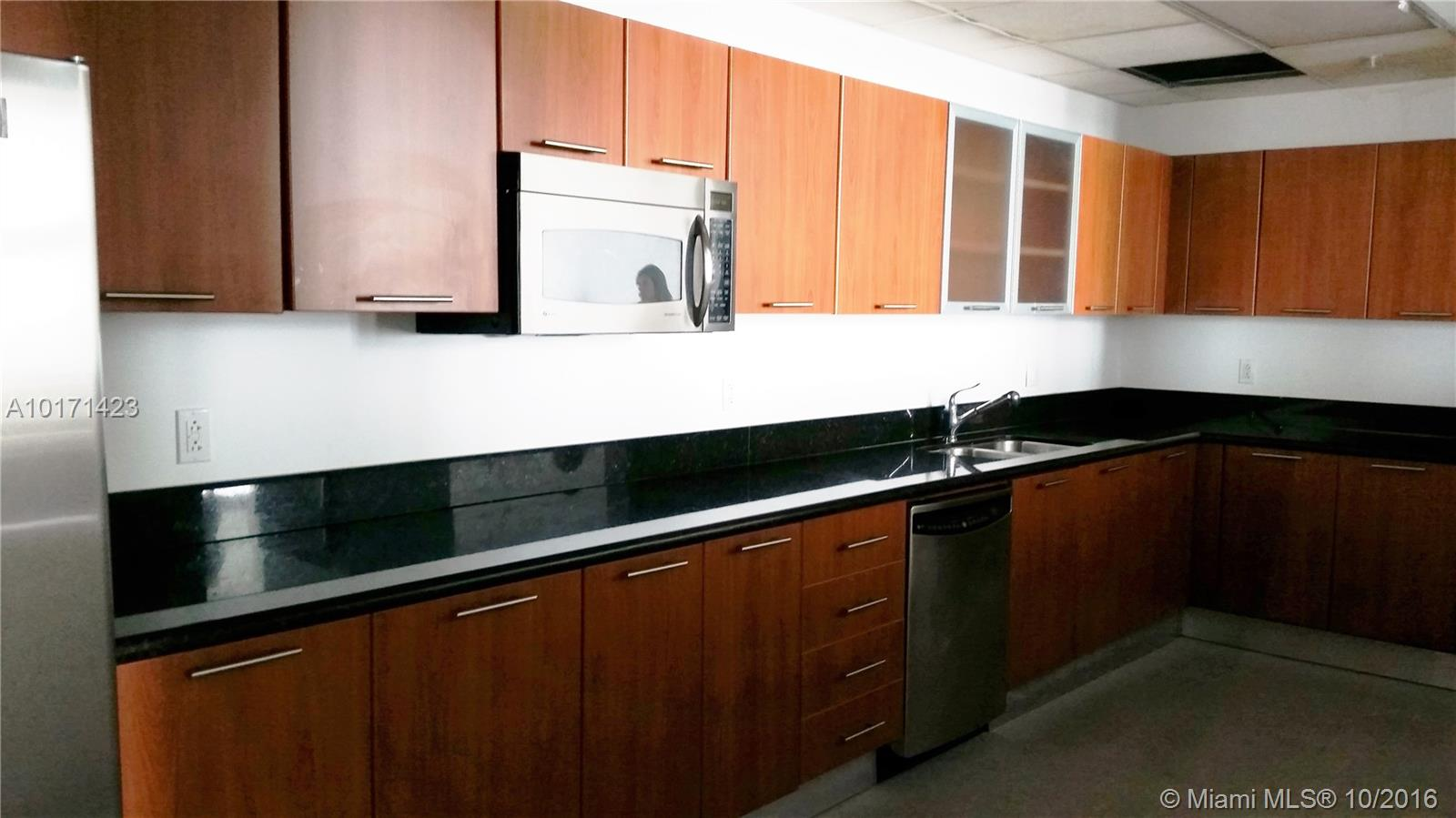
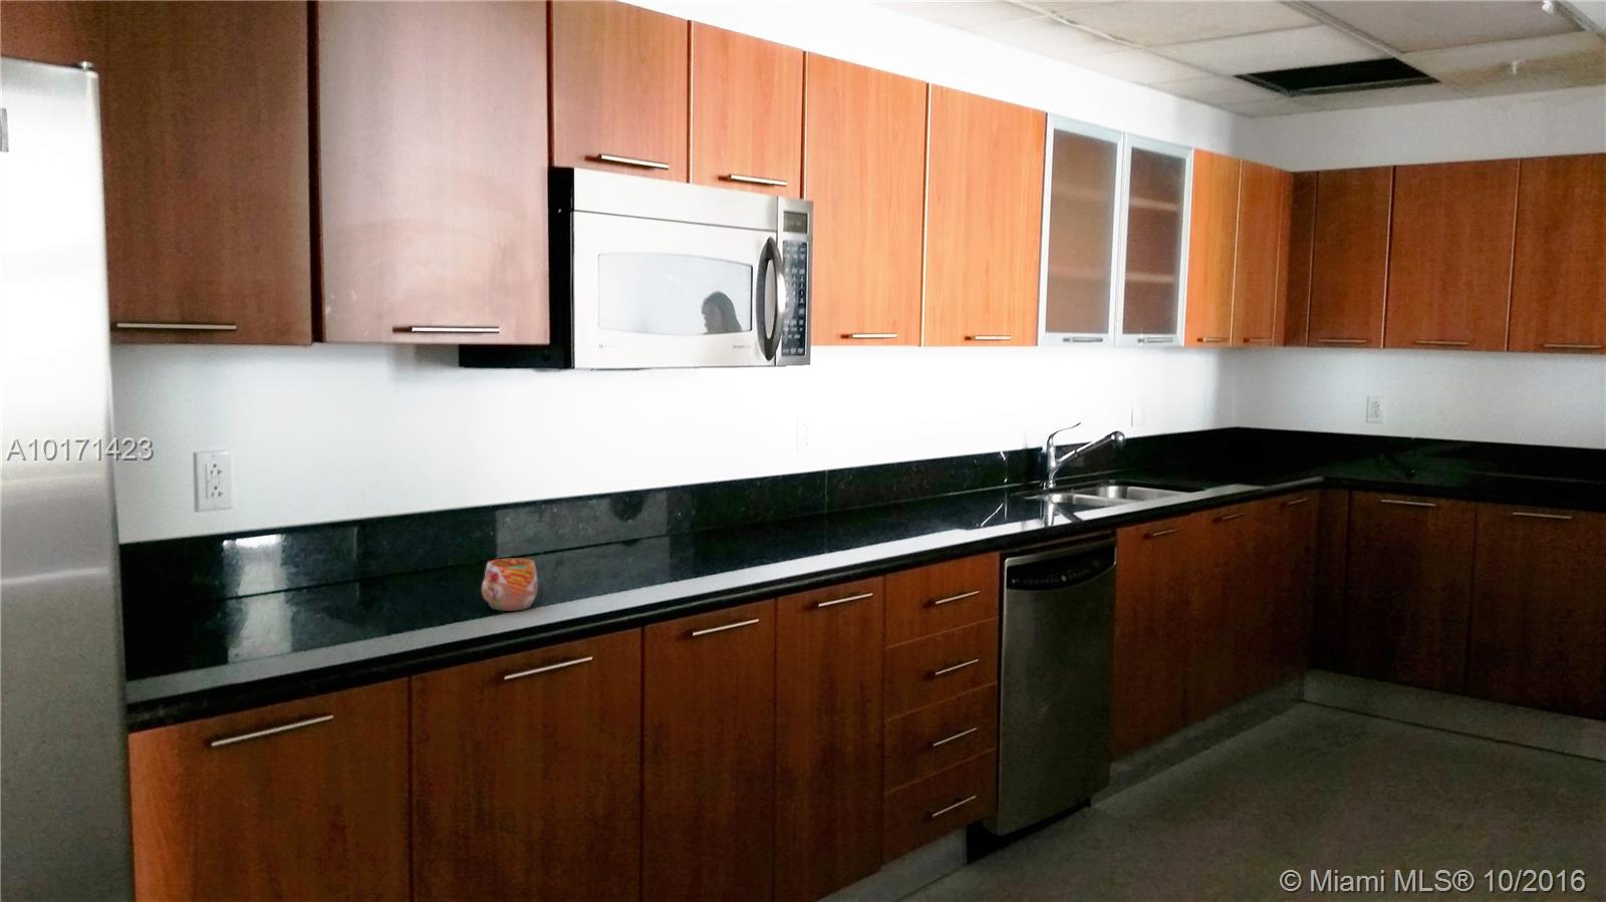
+ mug [481,558,538,612]
